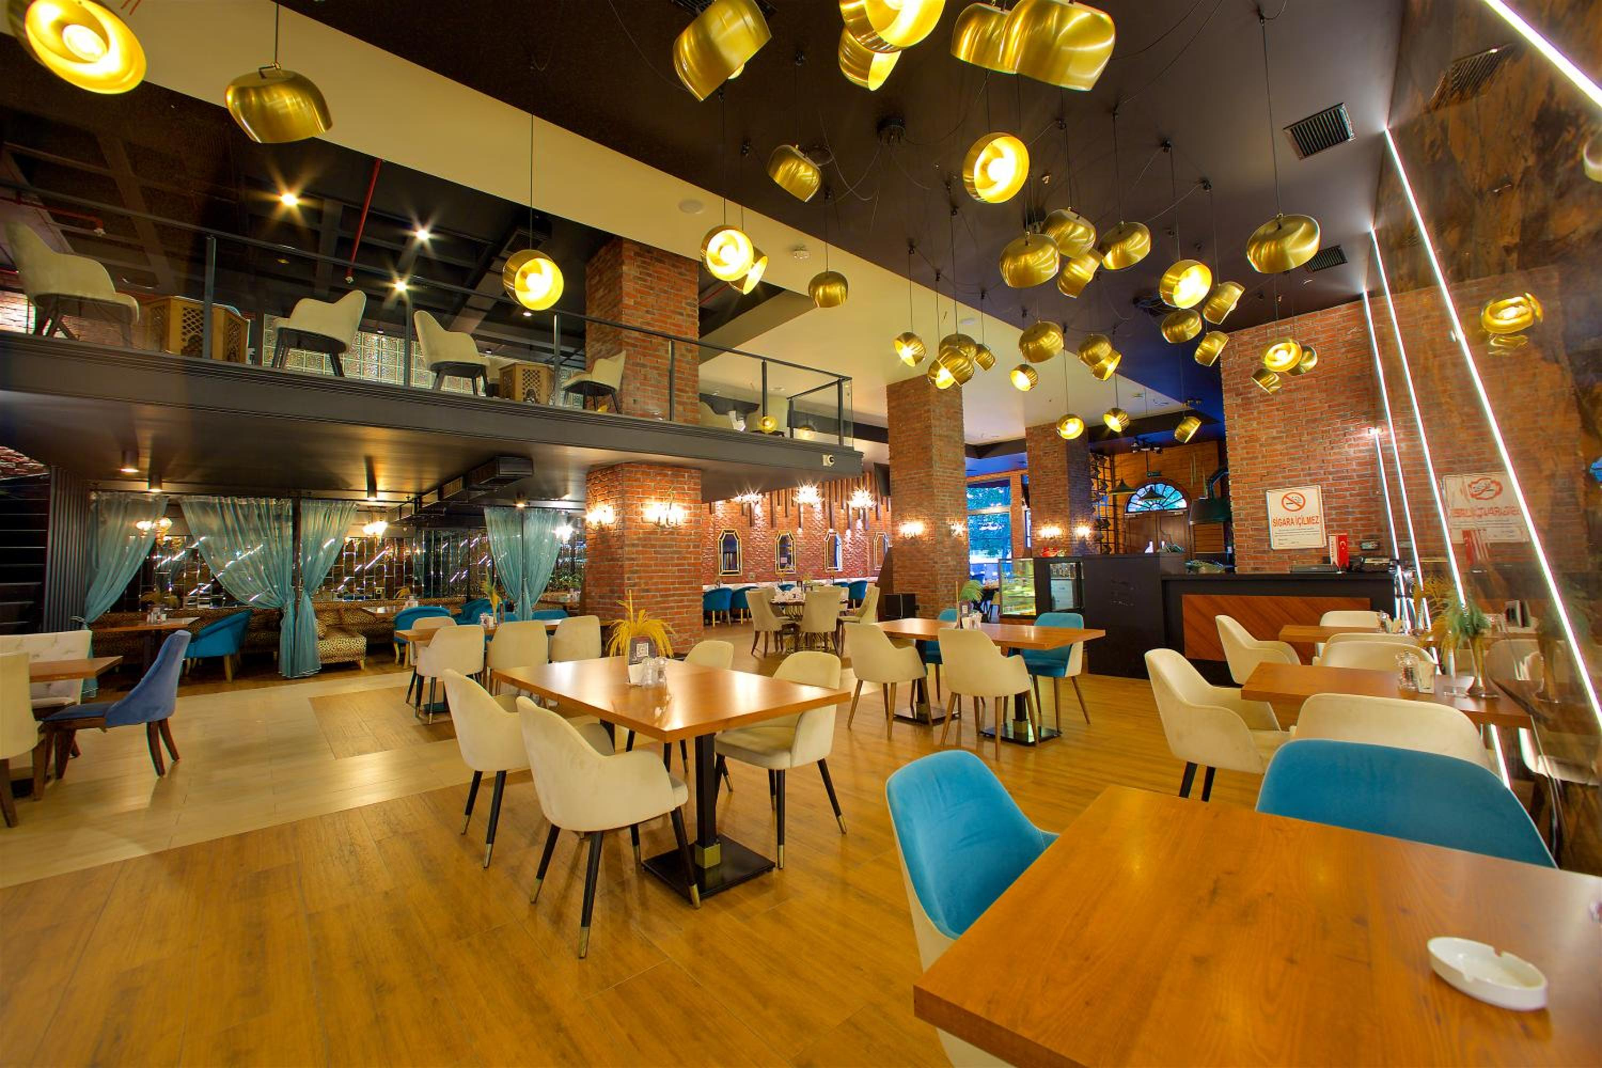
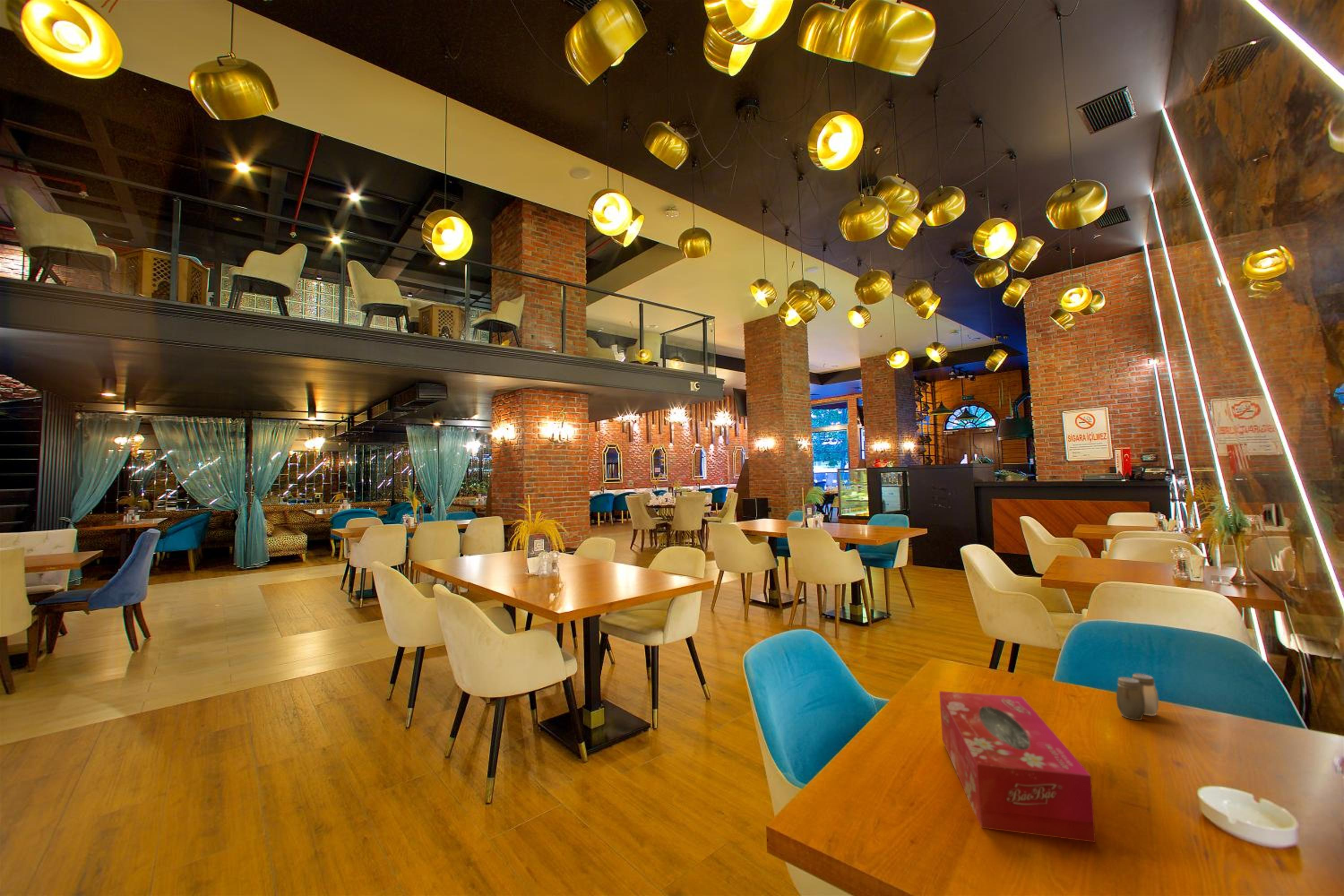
+ tissue box [939,691,1096,843]
+ salt and pepper shaker [1116,673,1159,720]
